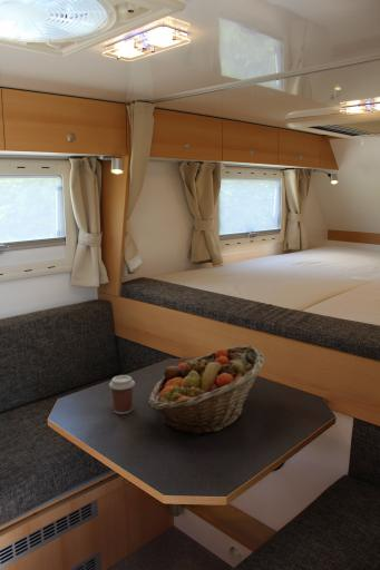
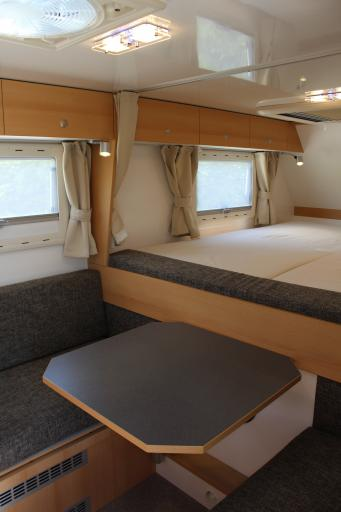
- coffee cup [108,374,136,415]
- fruit basket [147,345,265,436]
